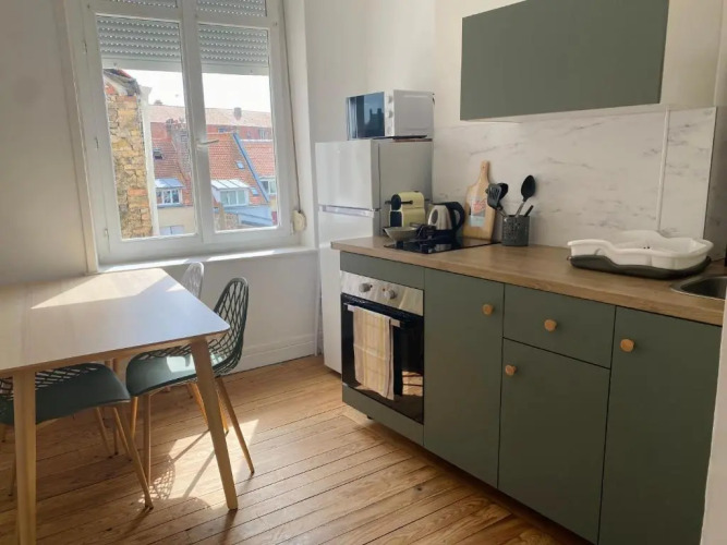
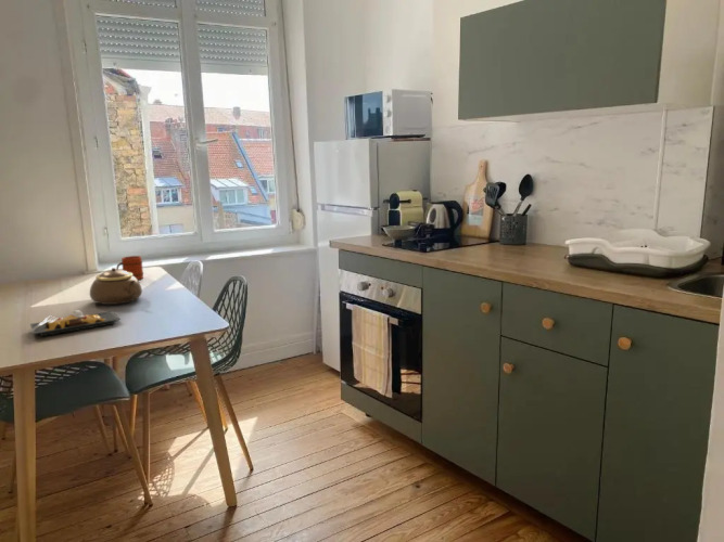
+ teapot [89,267,143,306]
+ plate [28,309,122,337]
+ mug [115,255,144,281]
